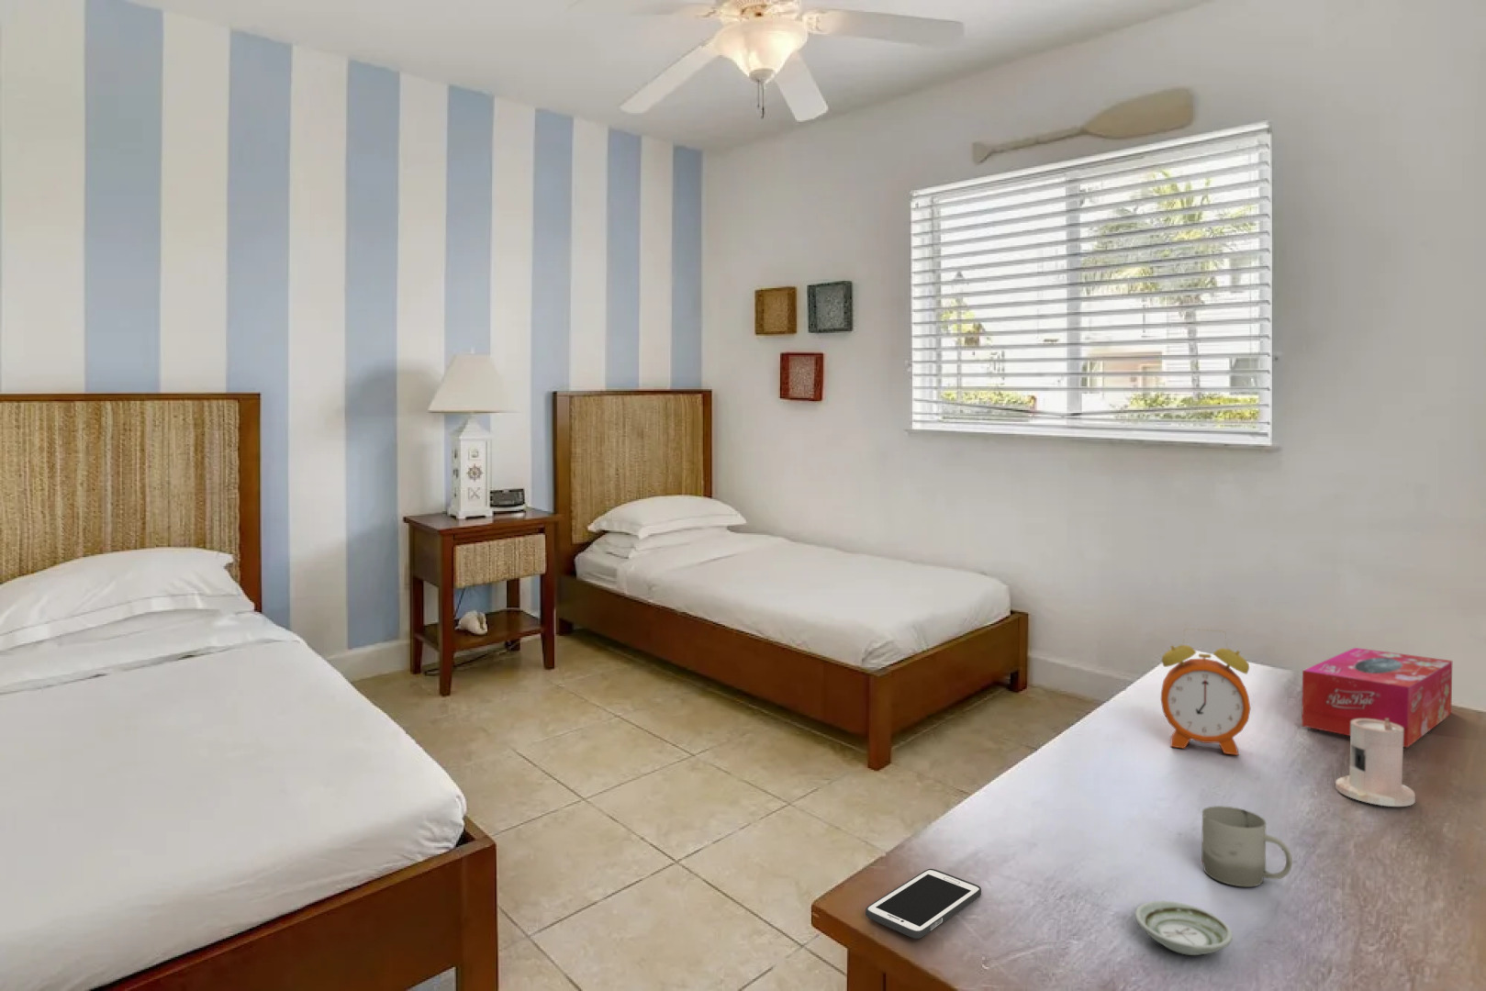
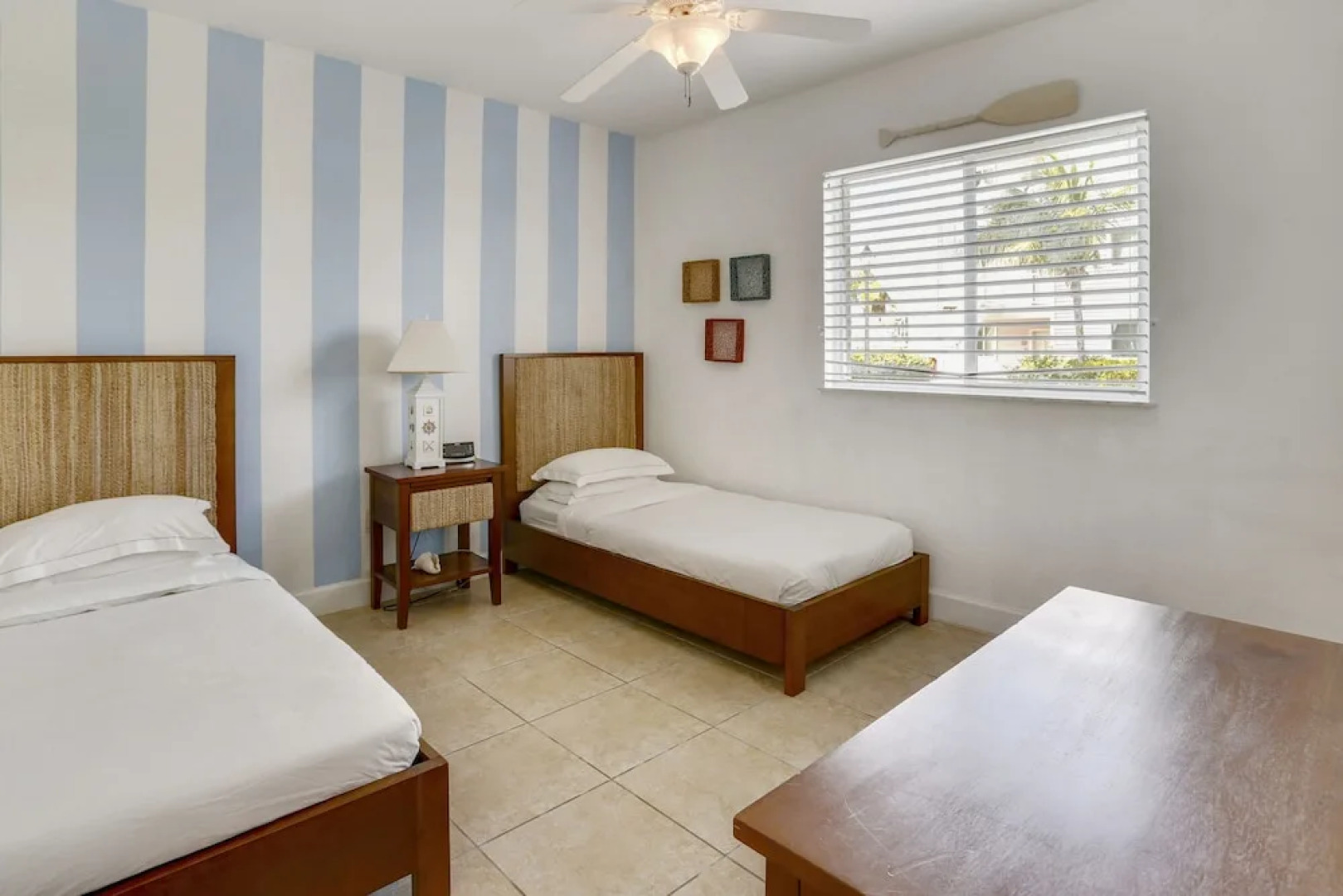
- cup [1201,805,1293,888]
- cell phone [864,868,983,940]
- saucer [1134,900,1234,956]
- candle [1334,719,1416,807]
- alarm clock [1161,627,1251,757]
- tissue box [1300,647,1453,748]
